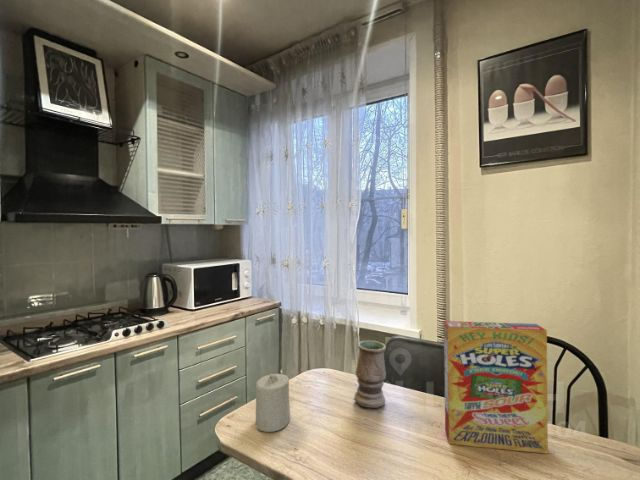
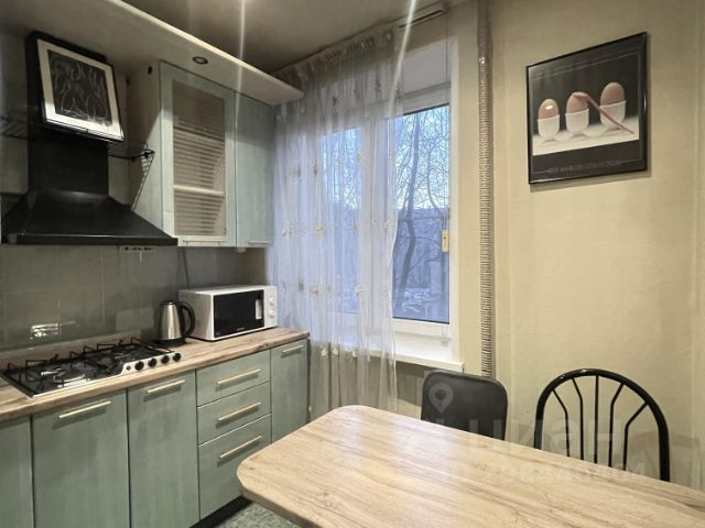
- candle [255,373,291,433]
- vase [353,340,387,409]
- cereal box [443,320,549,455]
